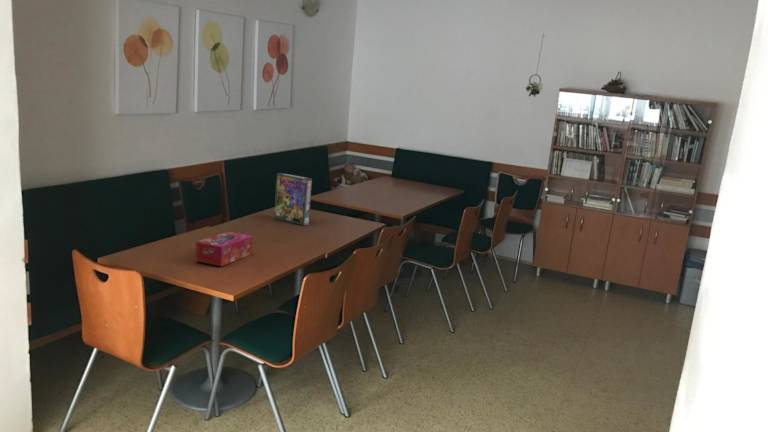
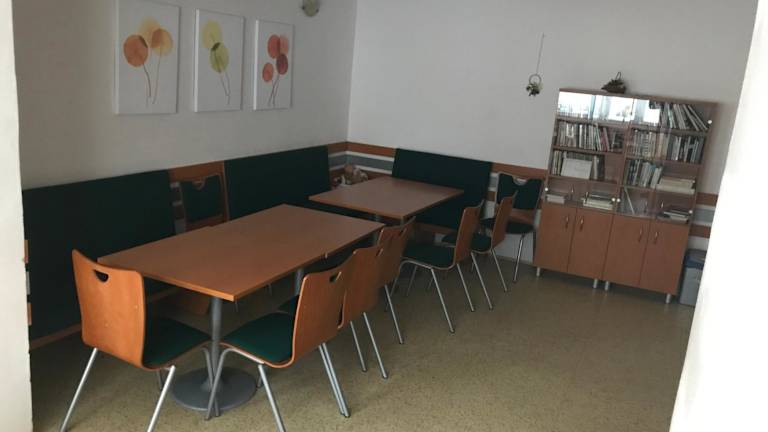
- tissue box [194,231,254,267]
- game box [273,172,313,227]
